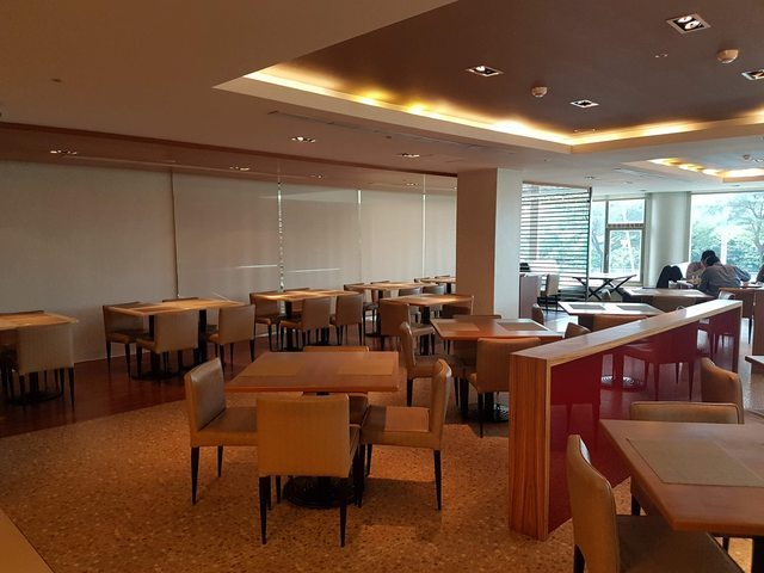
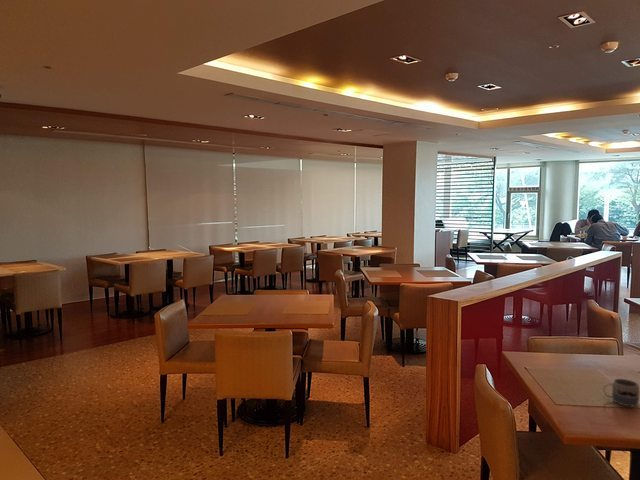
+ mug [602,378,640,407]
